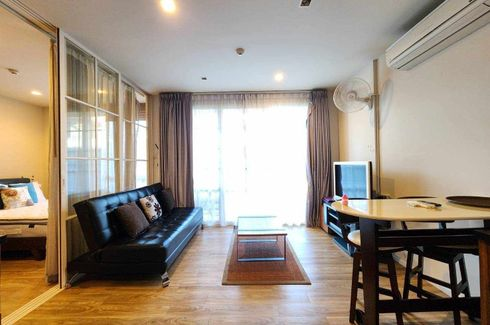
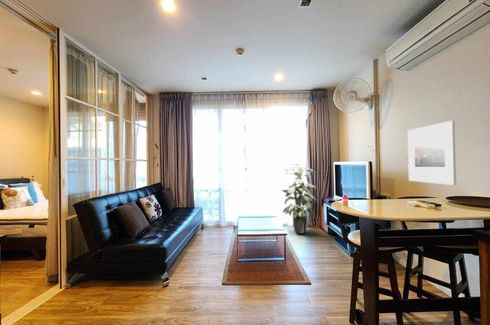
+ indoor plant [281,163,317,235]
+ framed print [407,120,457,186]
